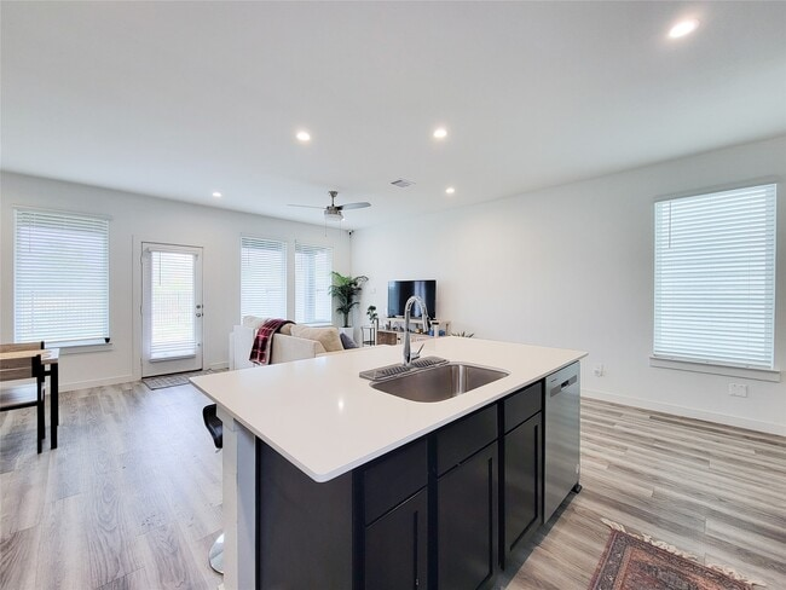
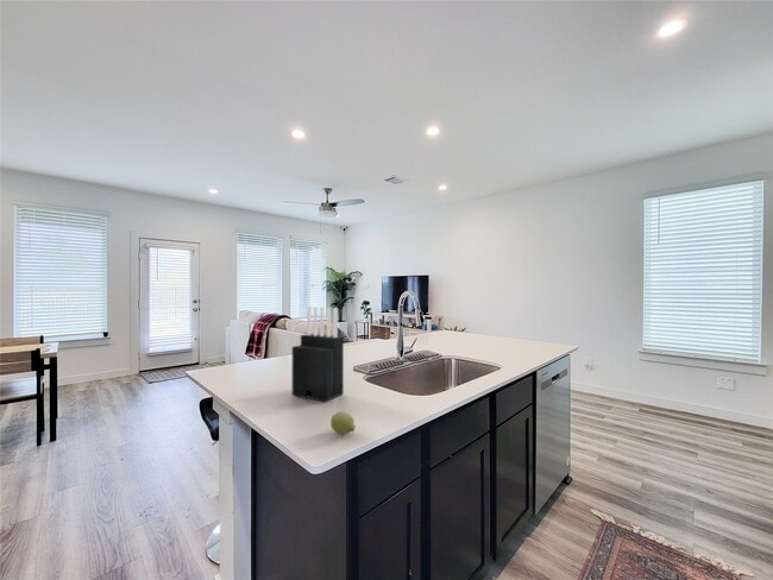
+ fruit [329,410,356,435]
+ knife block [291,305,345,403]
